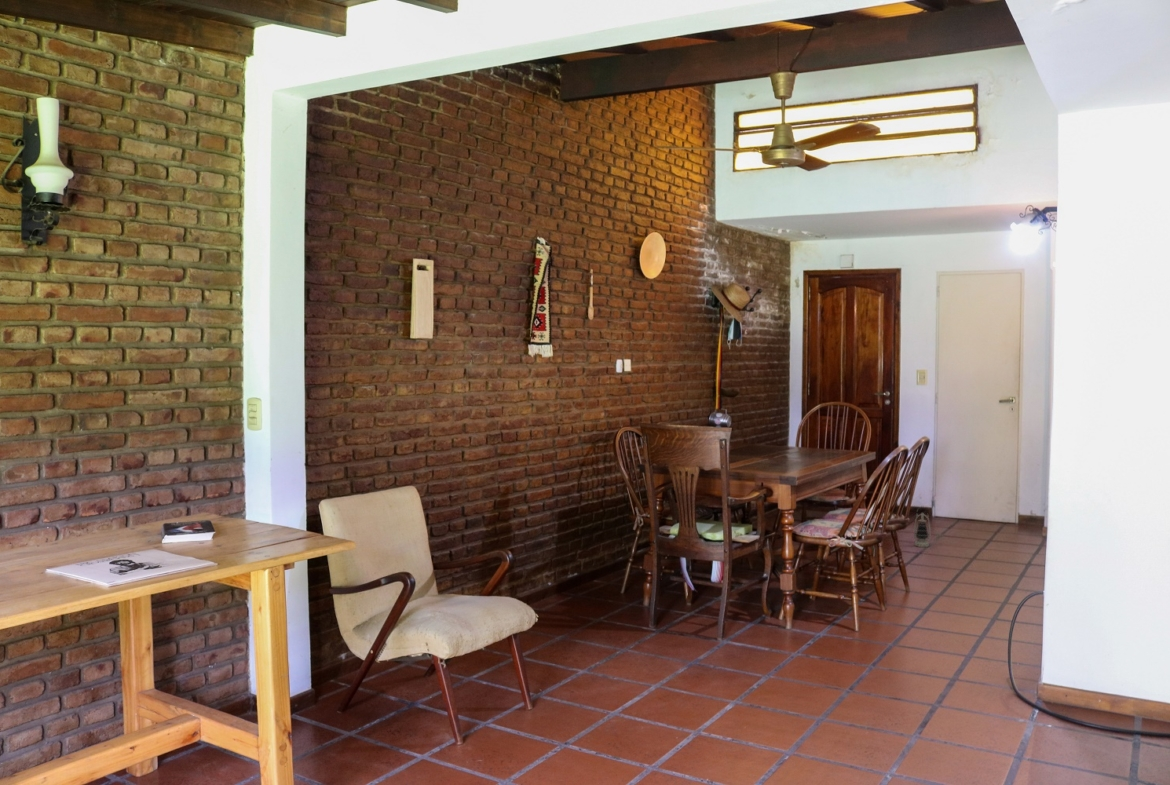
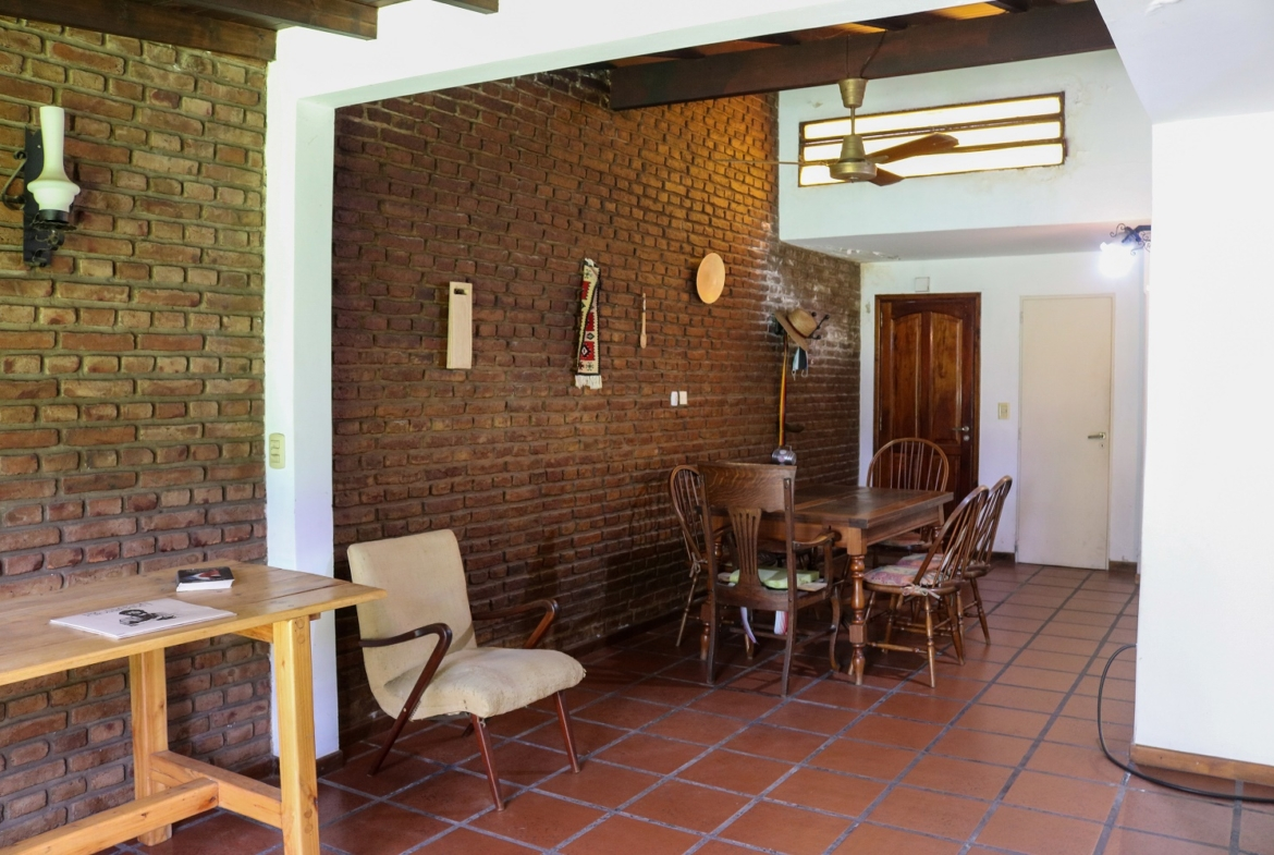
- lantern [912,504,932,548]
